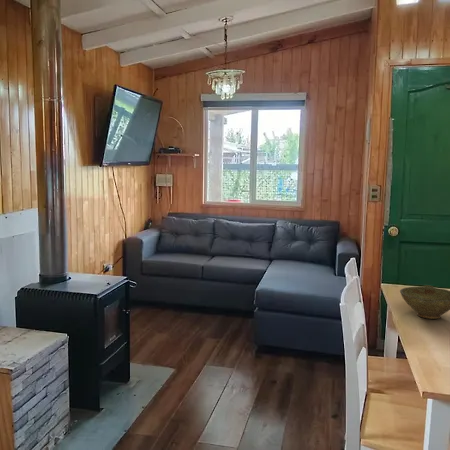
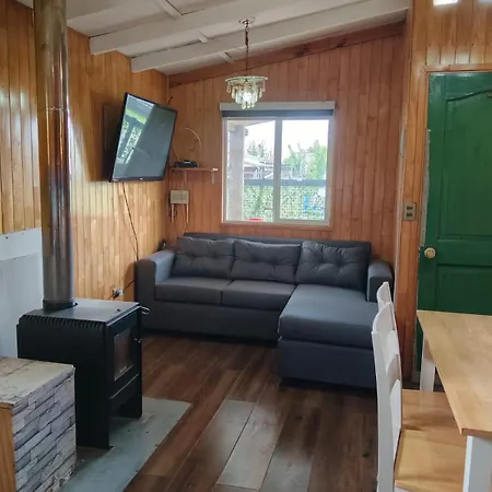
- bowl [399,284,450,320]
